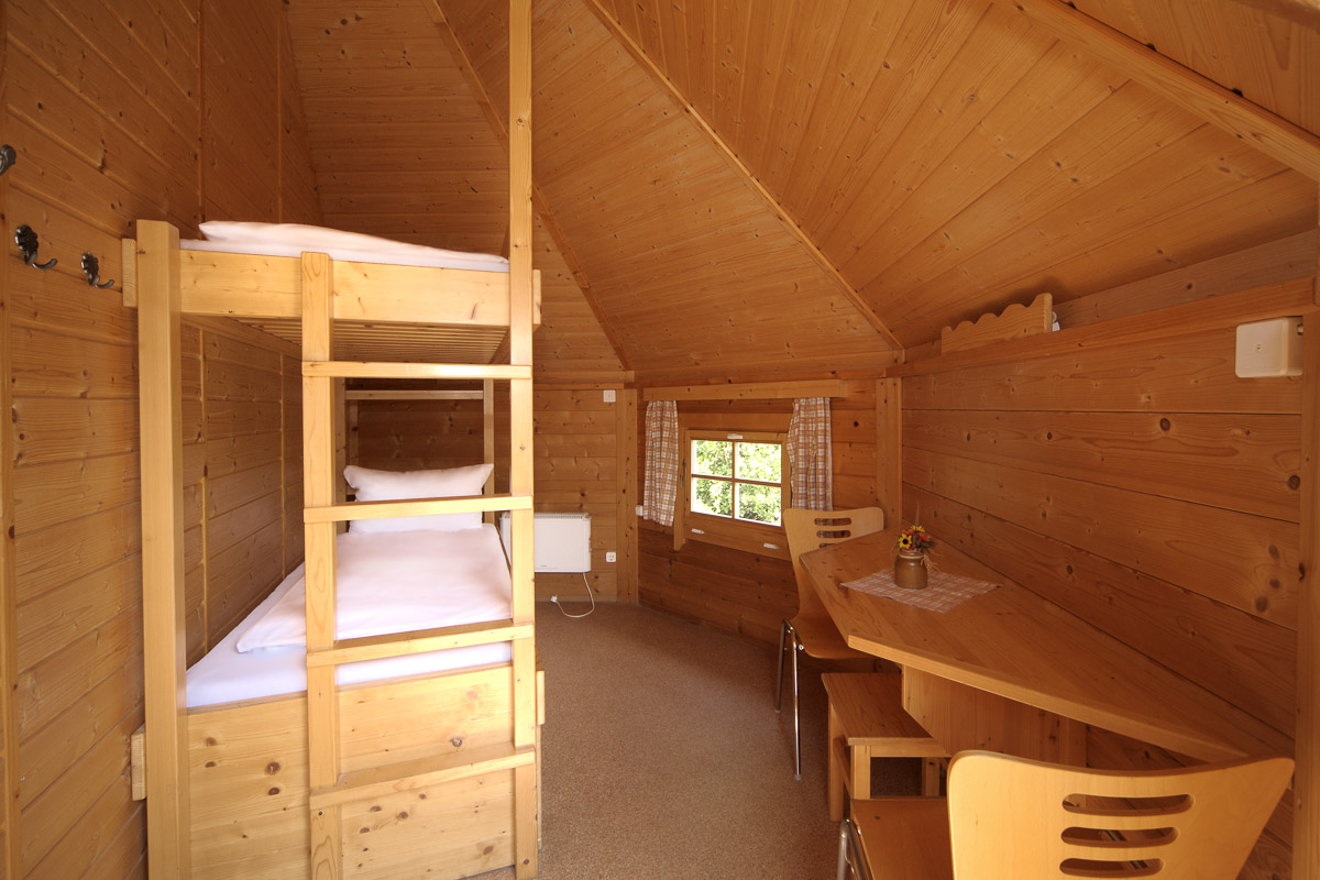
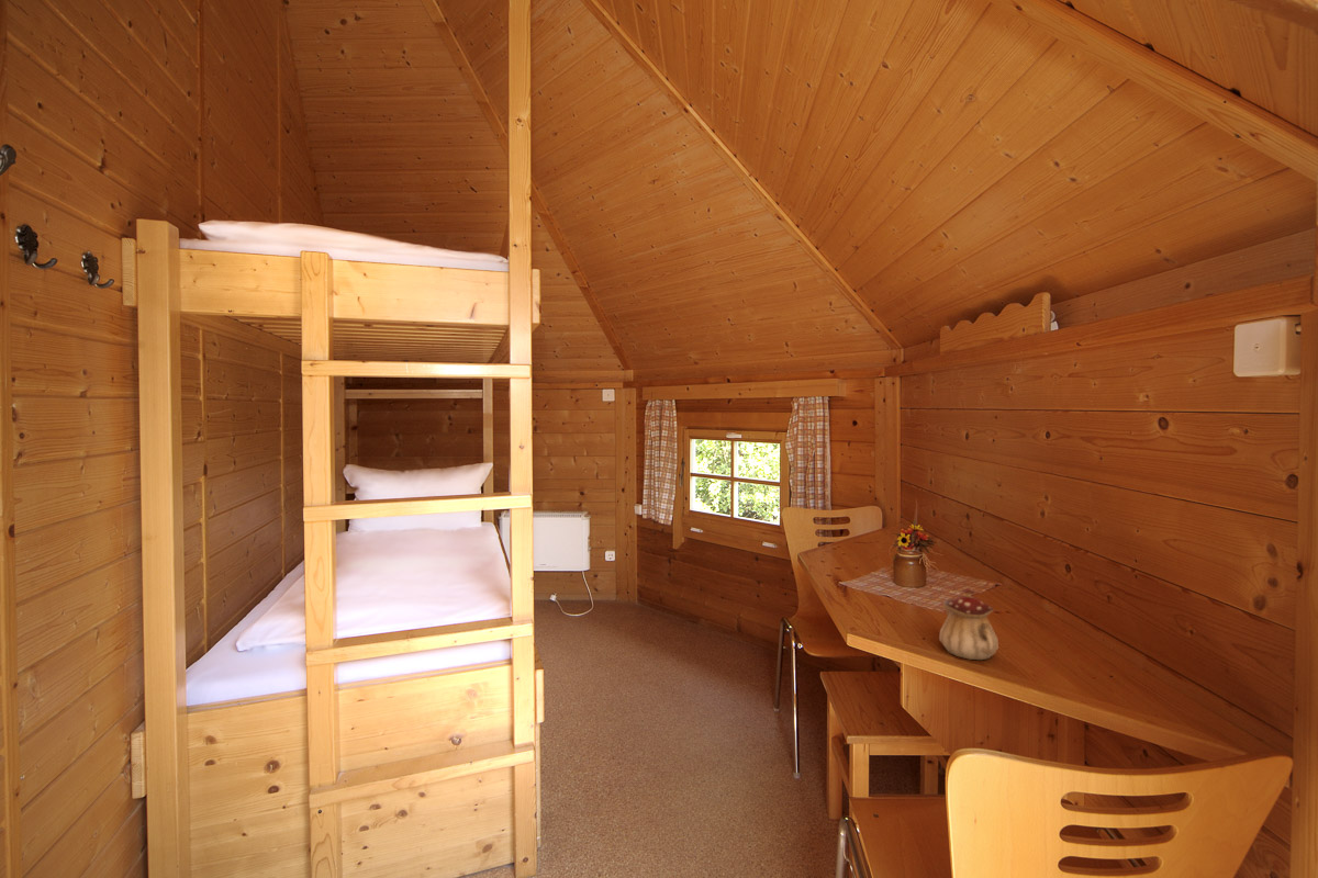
+ teapot [938,587,999,661]
